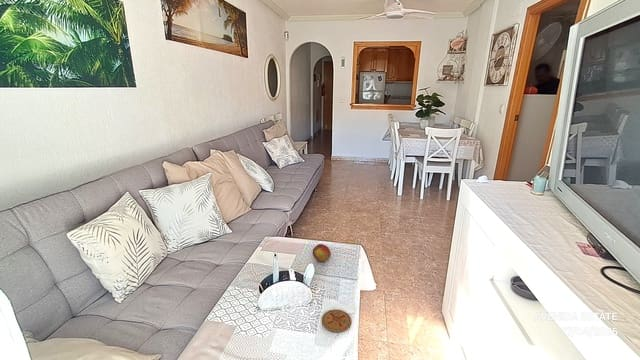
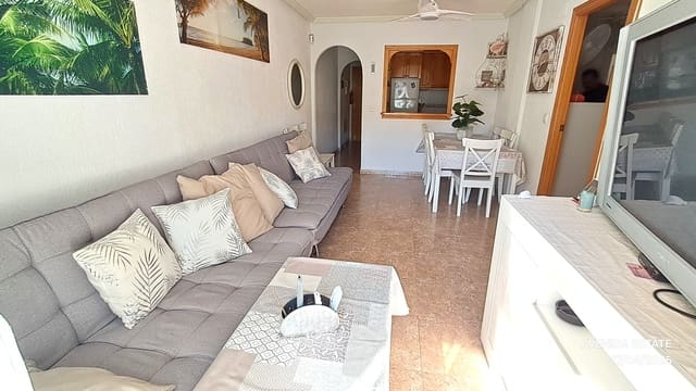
- coaster [321,308,352,333]
- apple [312,243,332,263]
